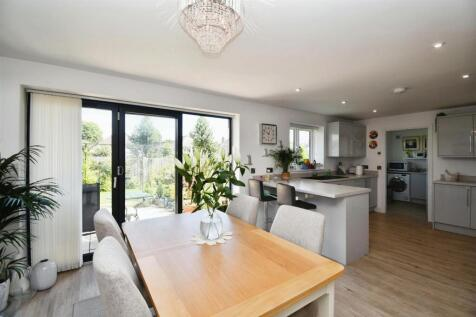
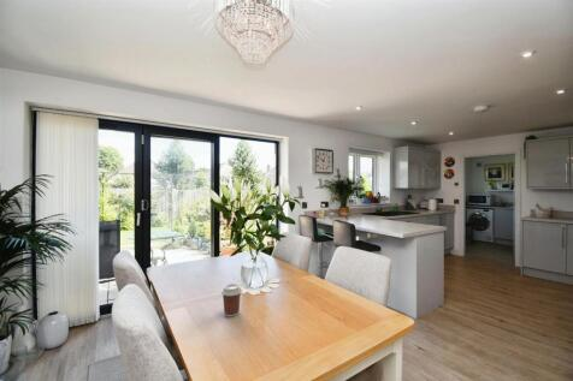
+ coffee cup [220,282,243,317]
